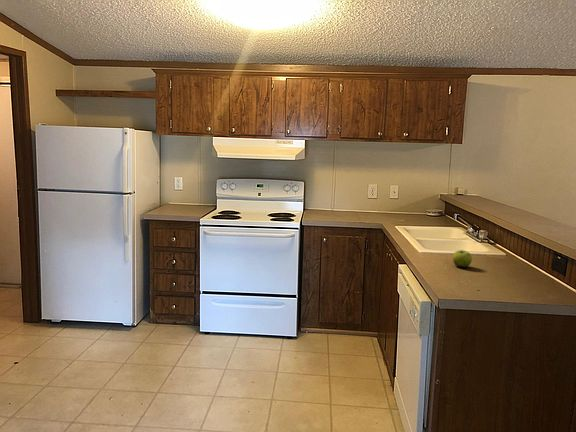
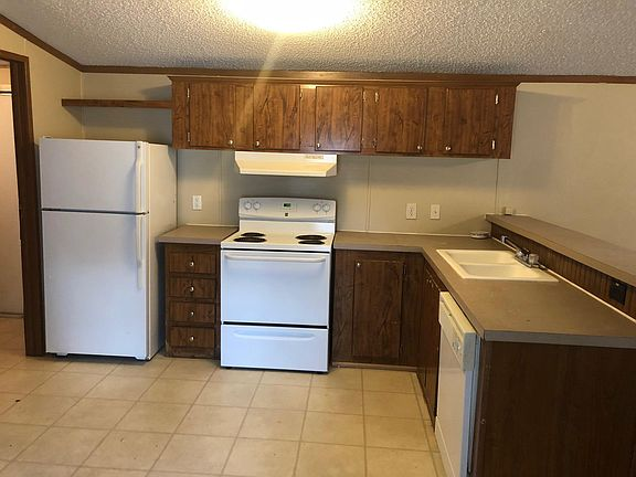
- fruit [452,249,473,268]
